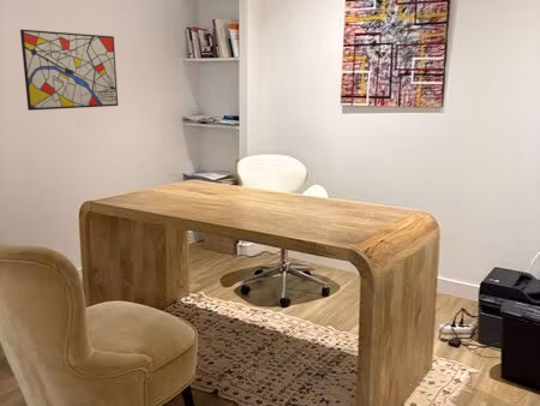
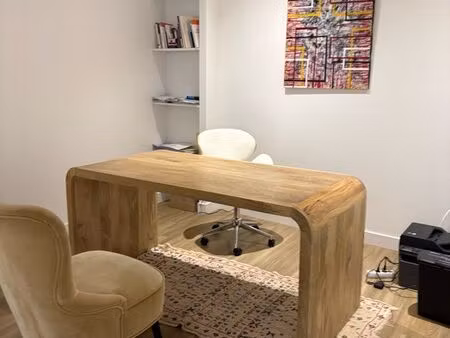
- wall art [19,29,119,112]
